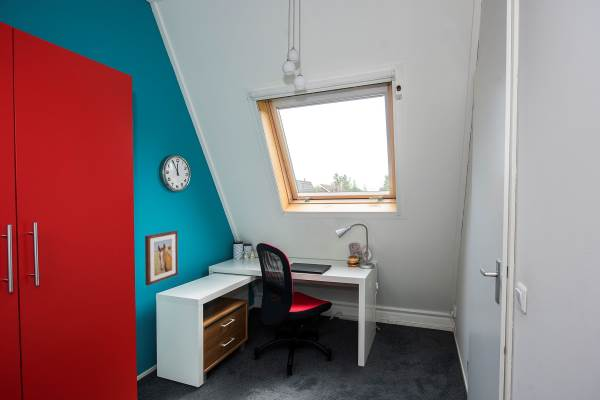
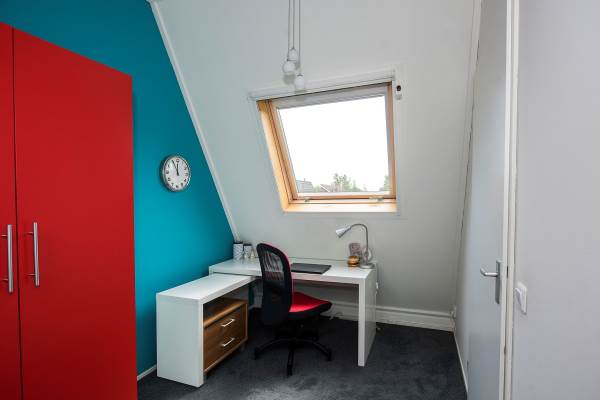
- wall art [144,230,179,286]
